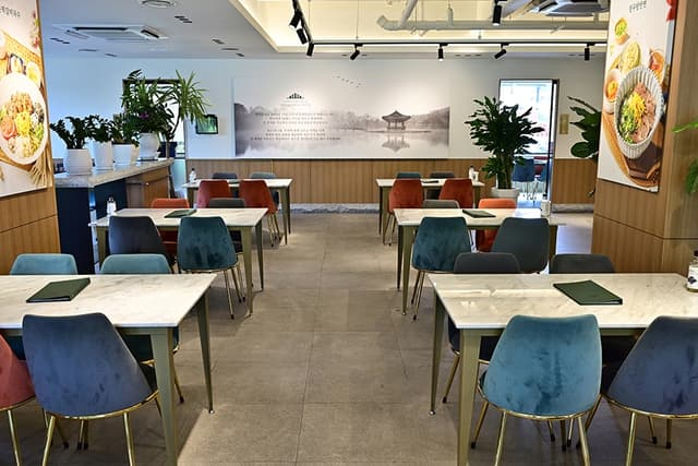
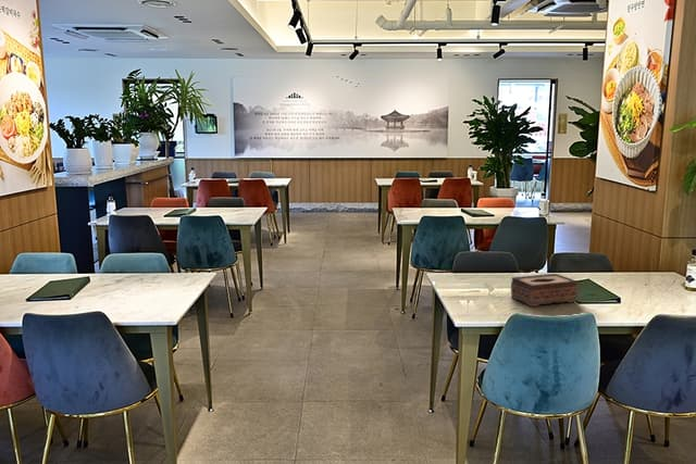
+ tissue box [510,273,579,308]
